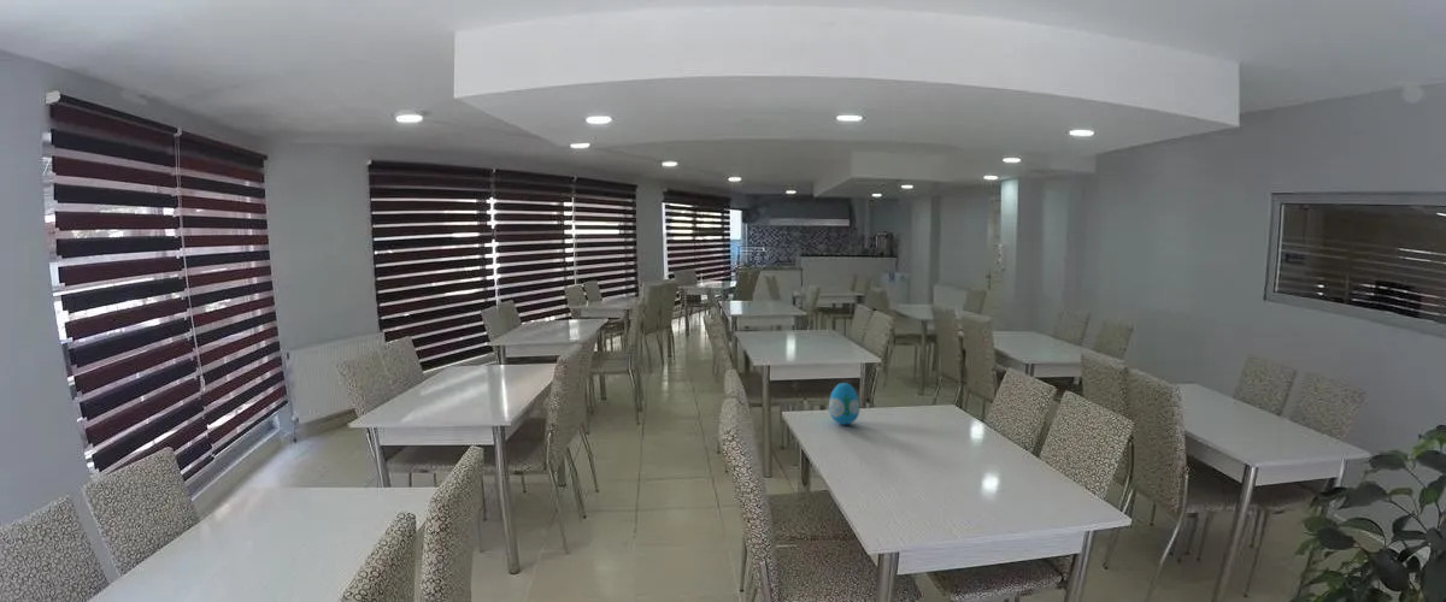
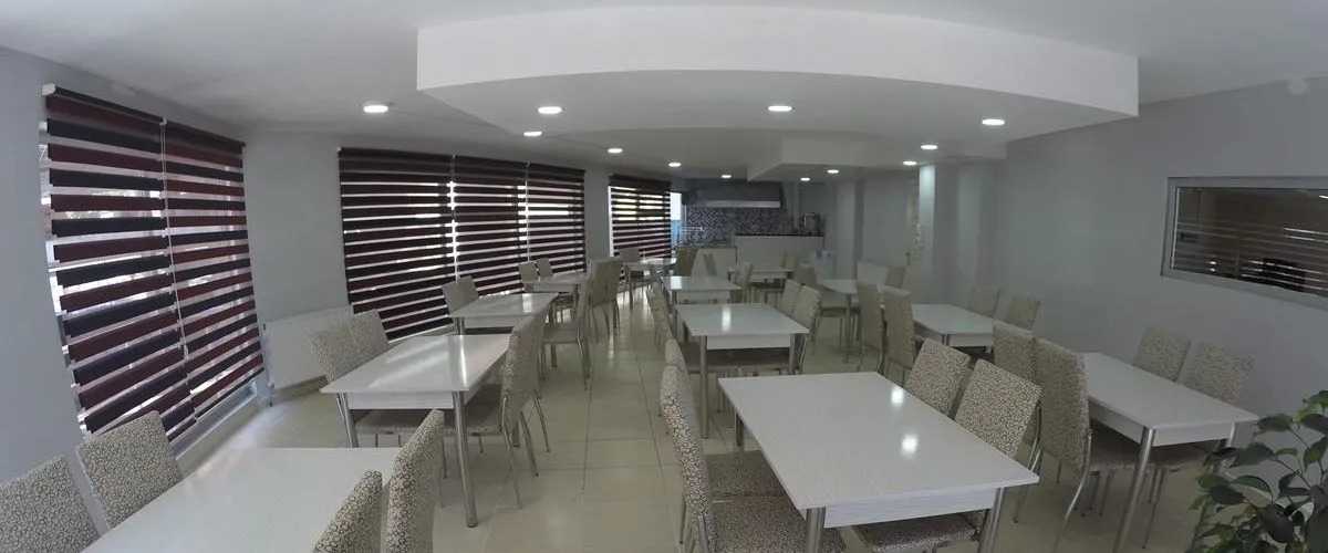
- decorative egg [828,382,860,425]
